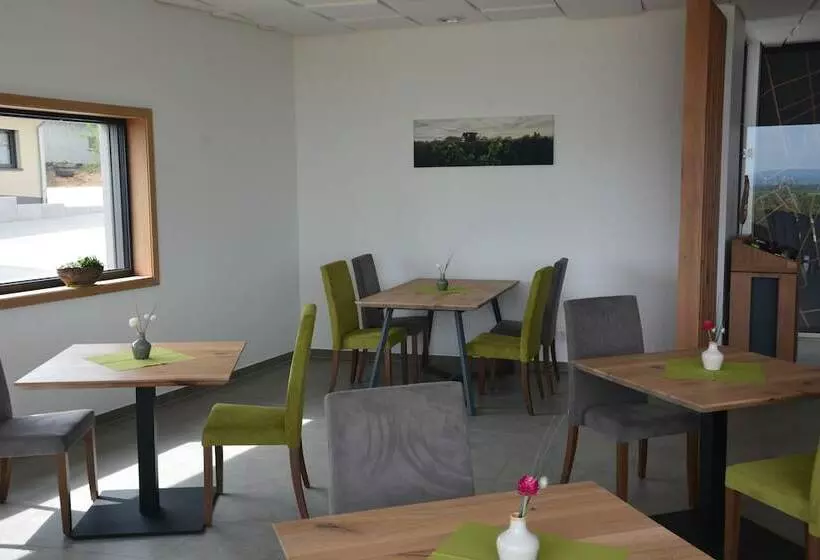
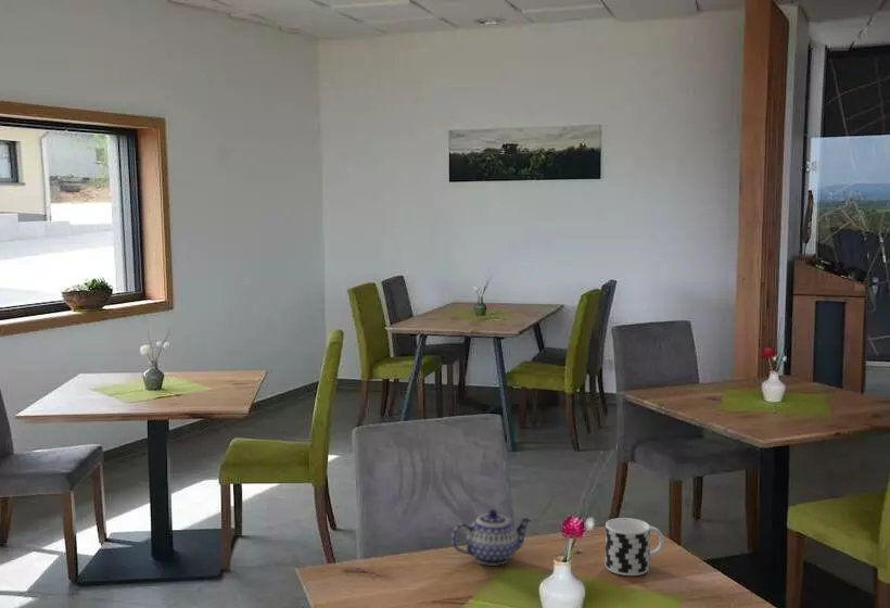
+ teapot [450,508,533,567]
+ cup [605,517,665,577]
